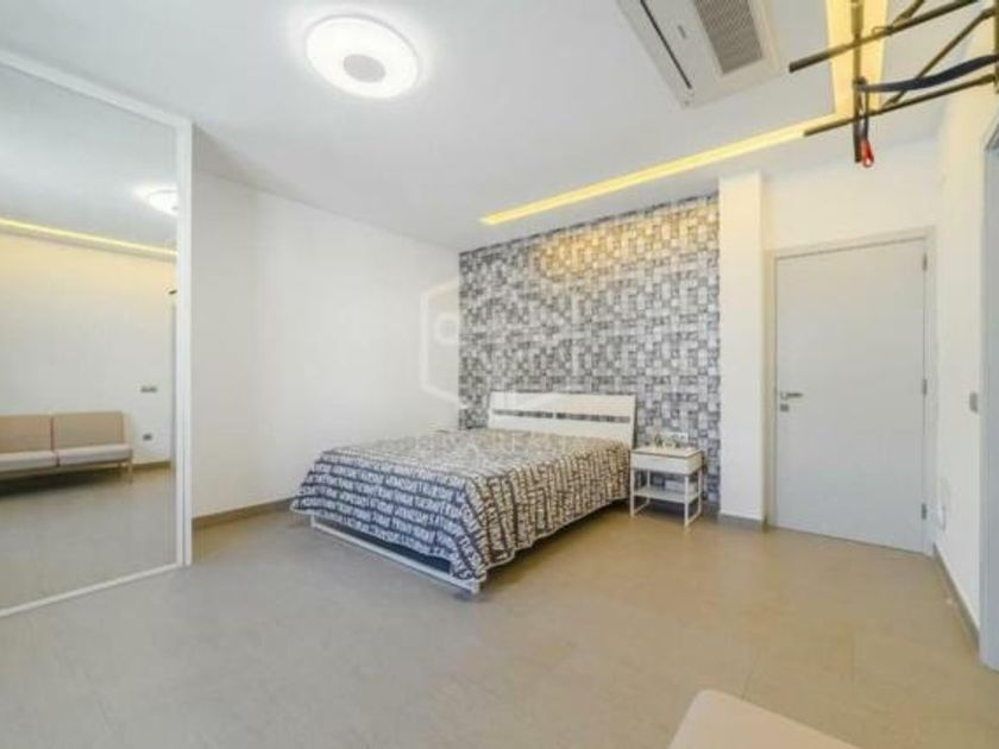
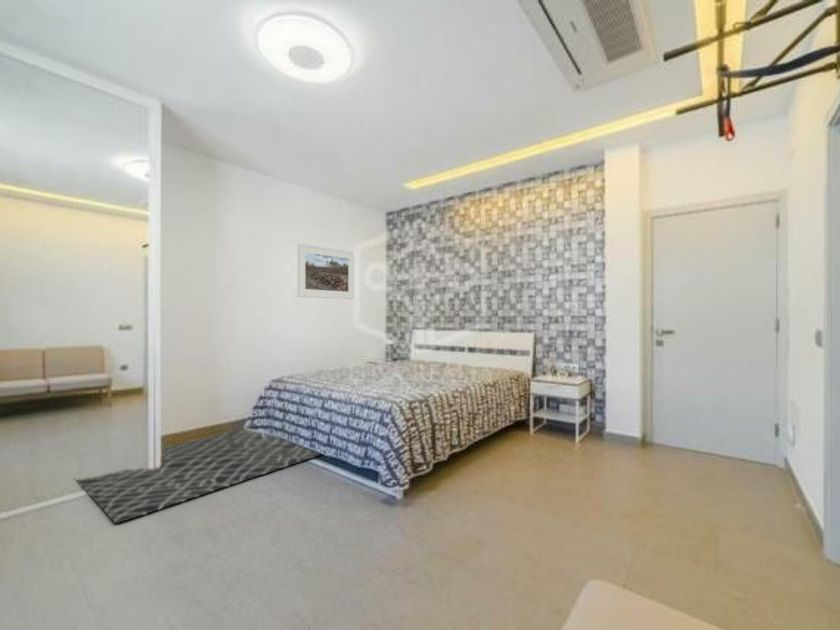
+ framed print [297,242,355,300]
+ rug [75,427,323,524]
